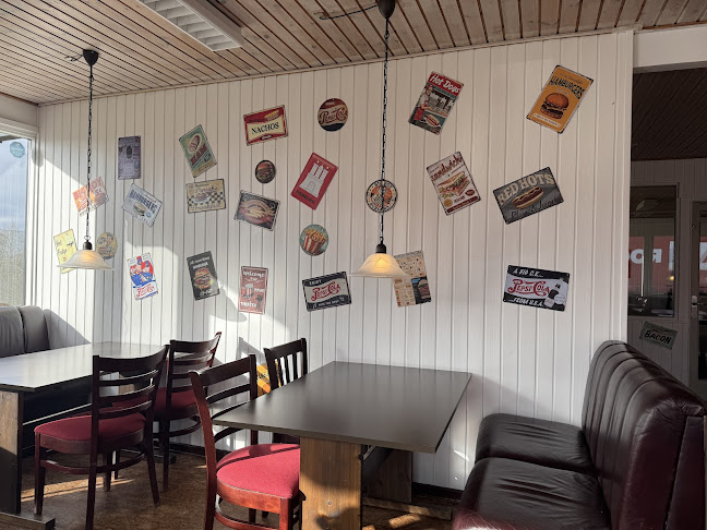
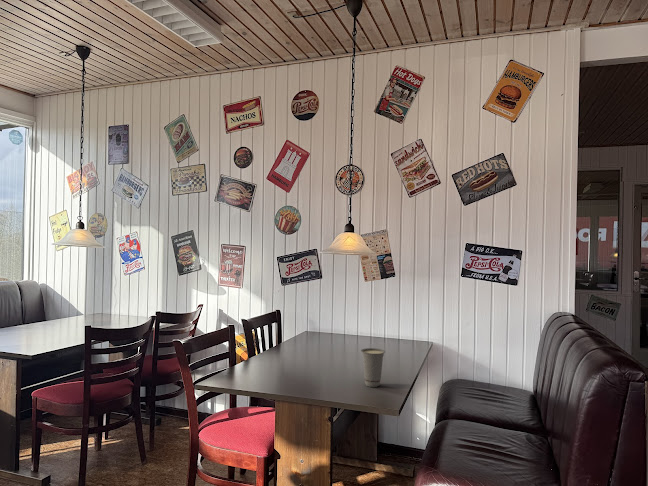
+ cup [360,347,386,388]
